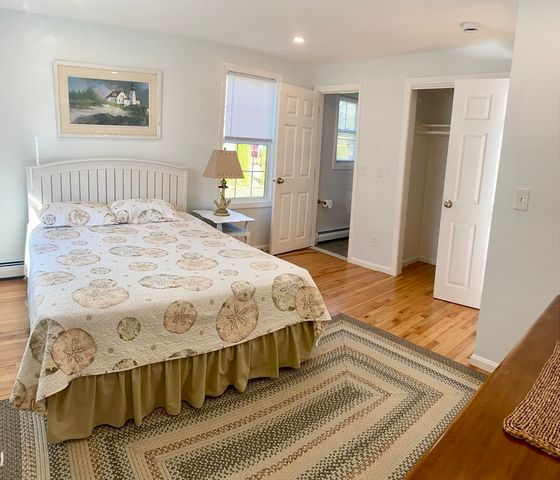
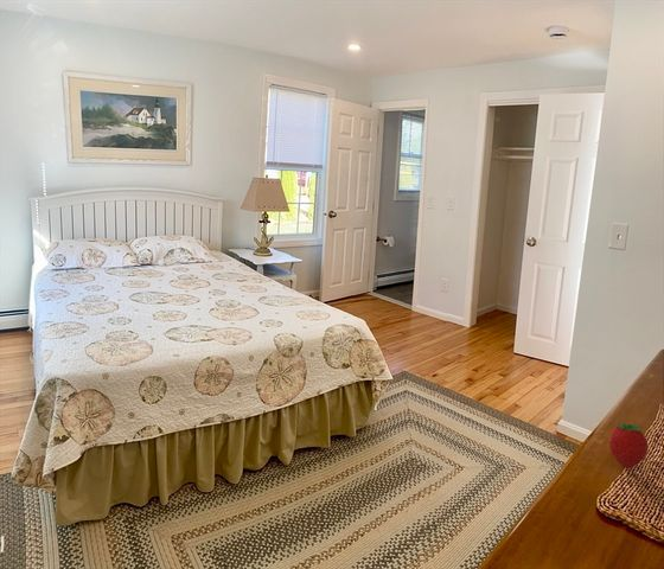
+ fruit [608,422,650,469]
